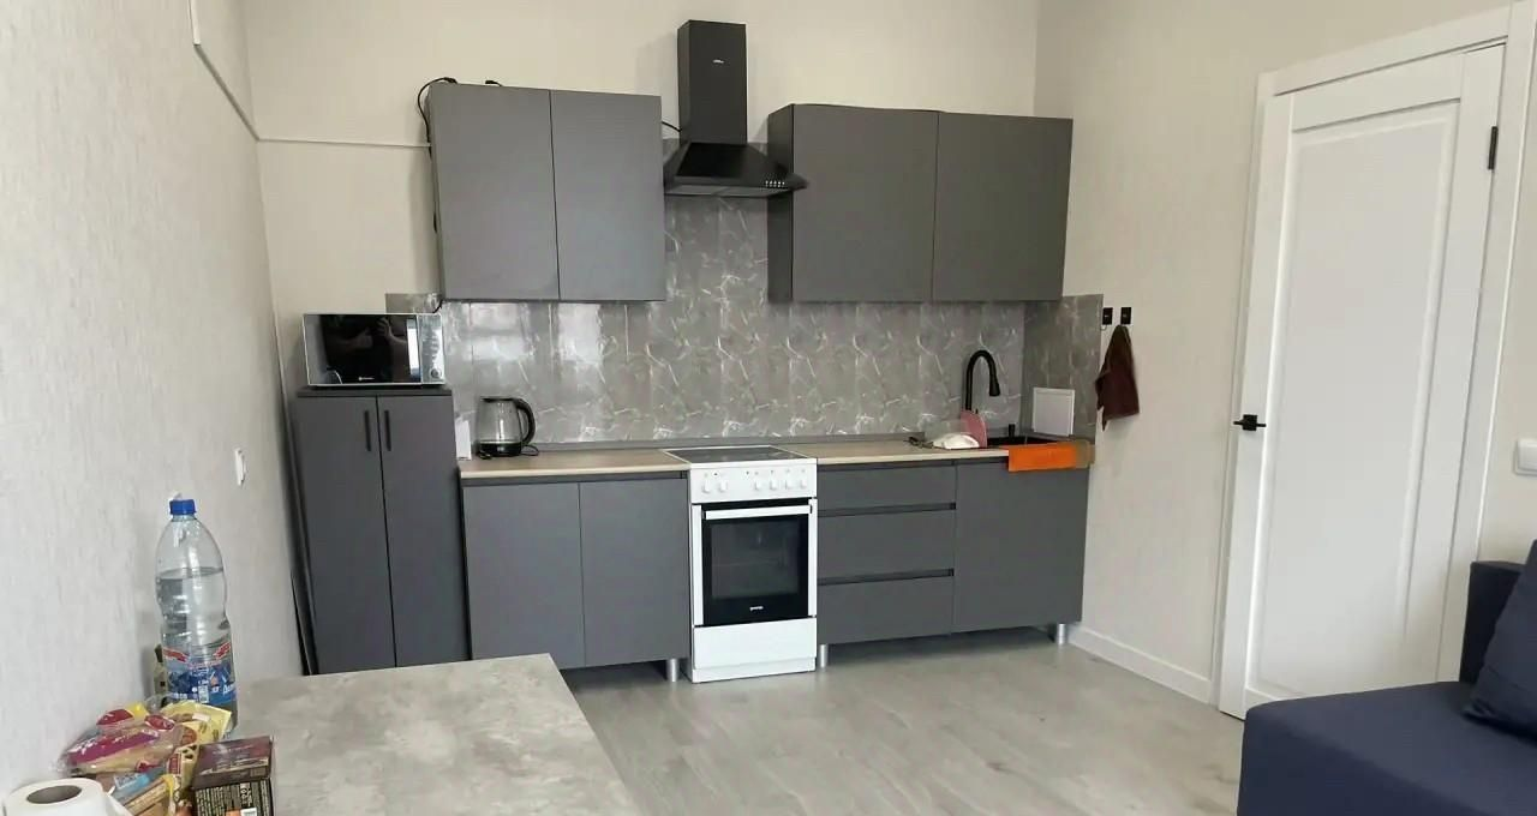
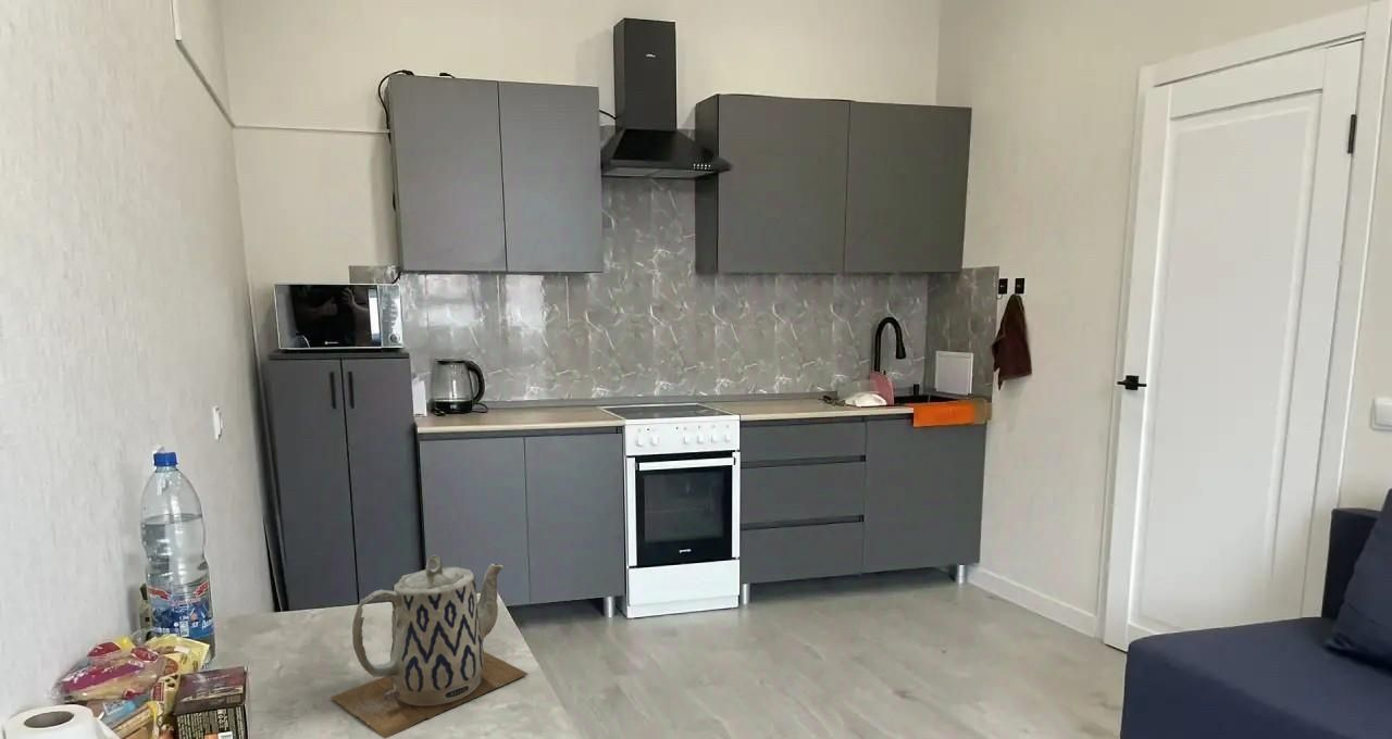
+ teapot [330,554,529,739]
